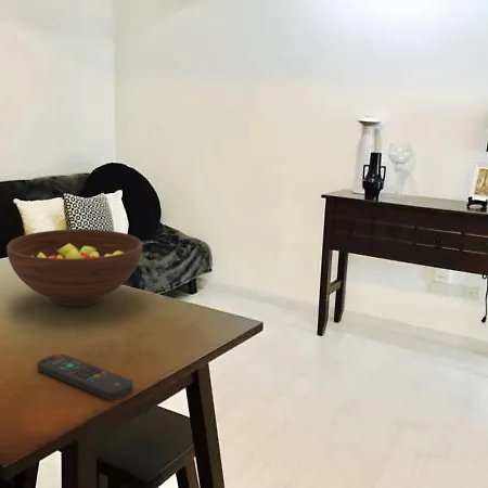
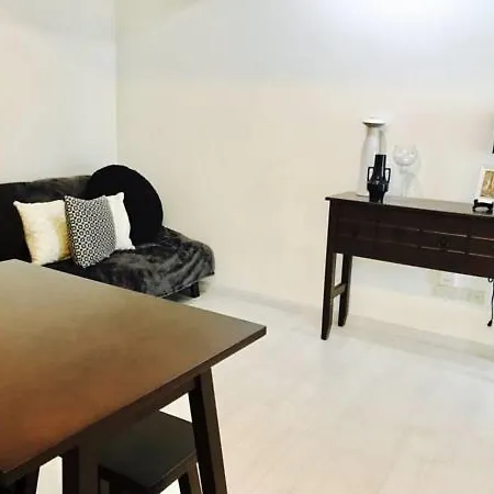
- remote control [36,352,133,401]
- fruit bowl [5,228,143,308]
